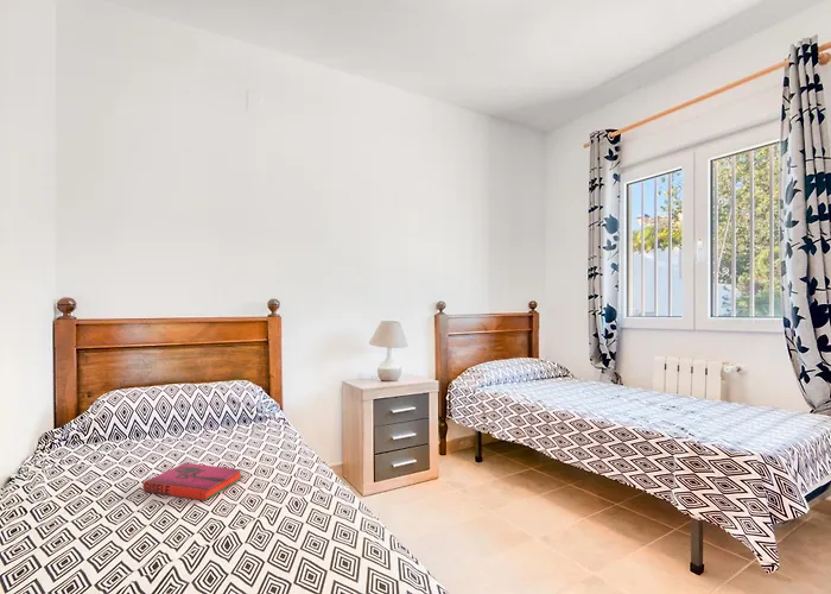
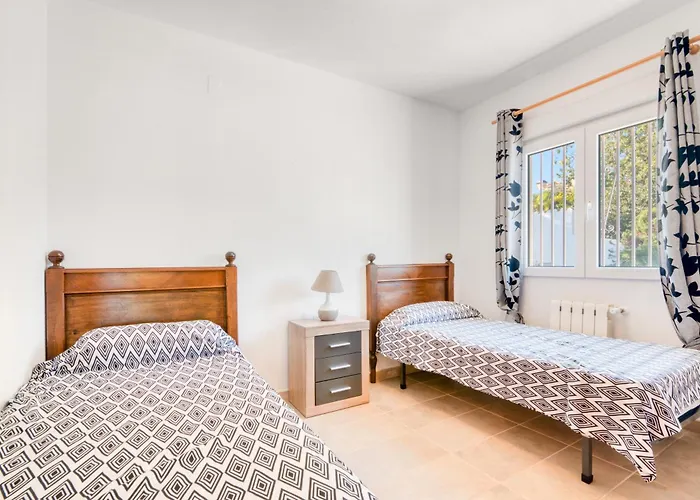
- hardback book [142,462,243,501]
